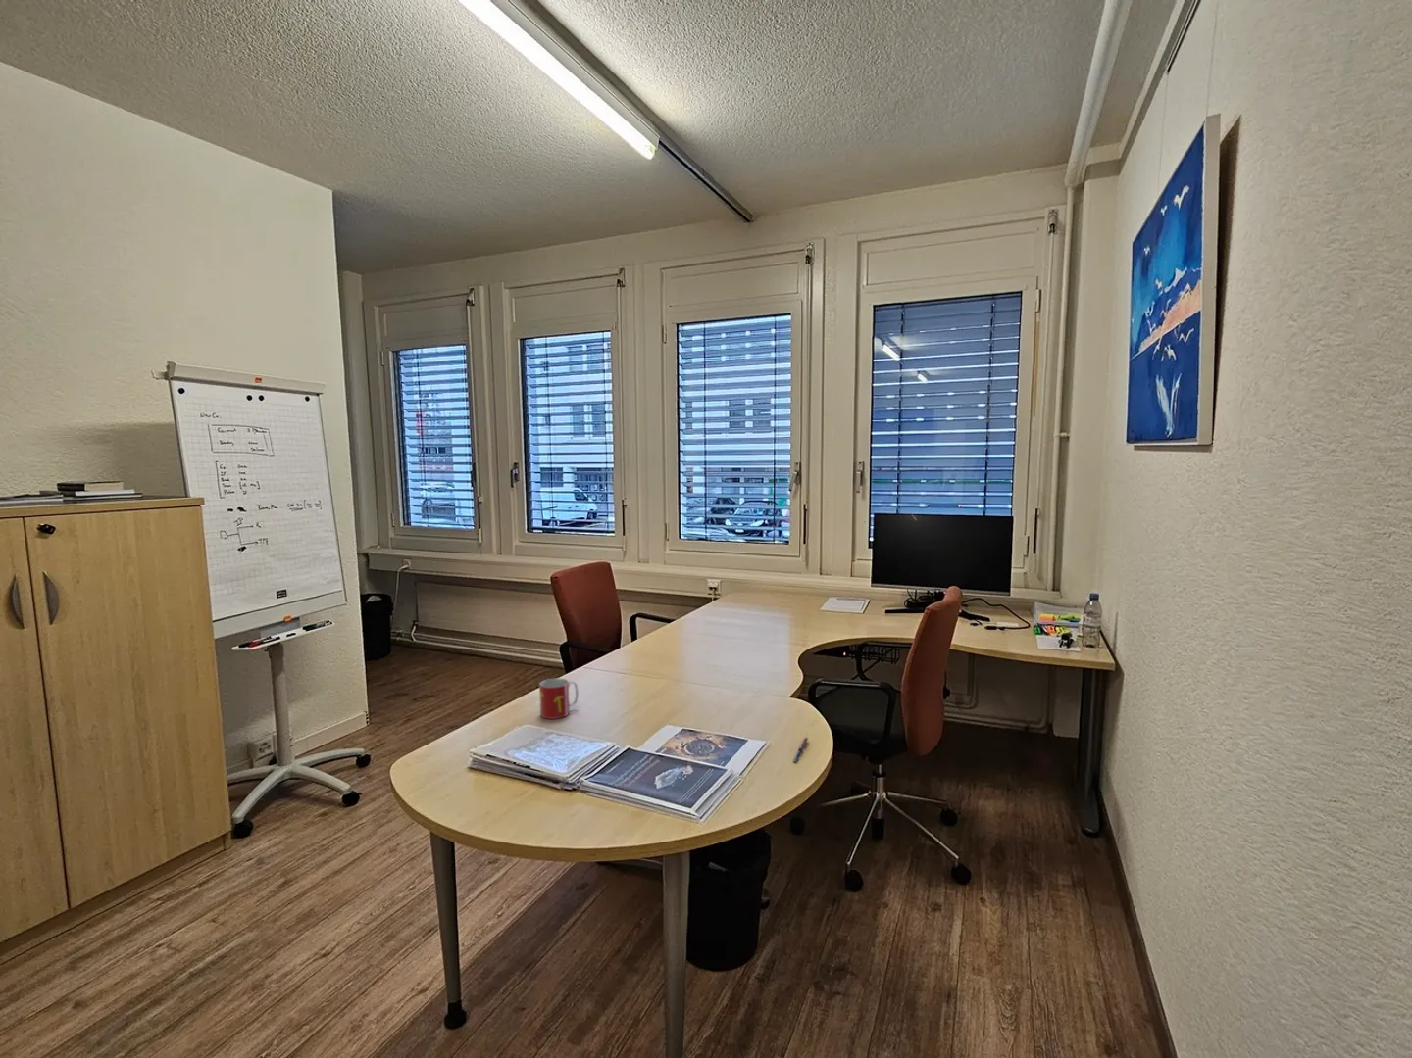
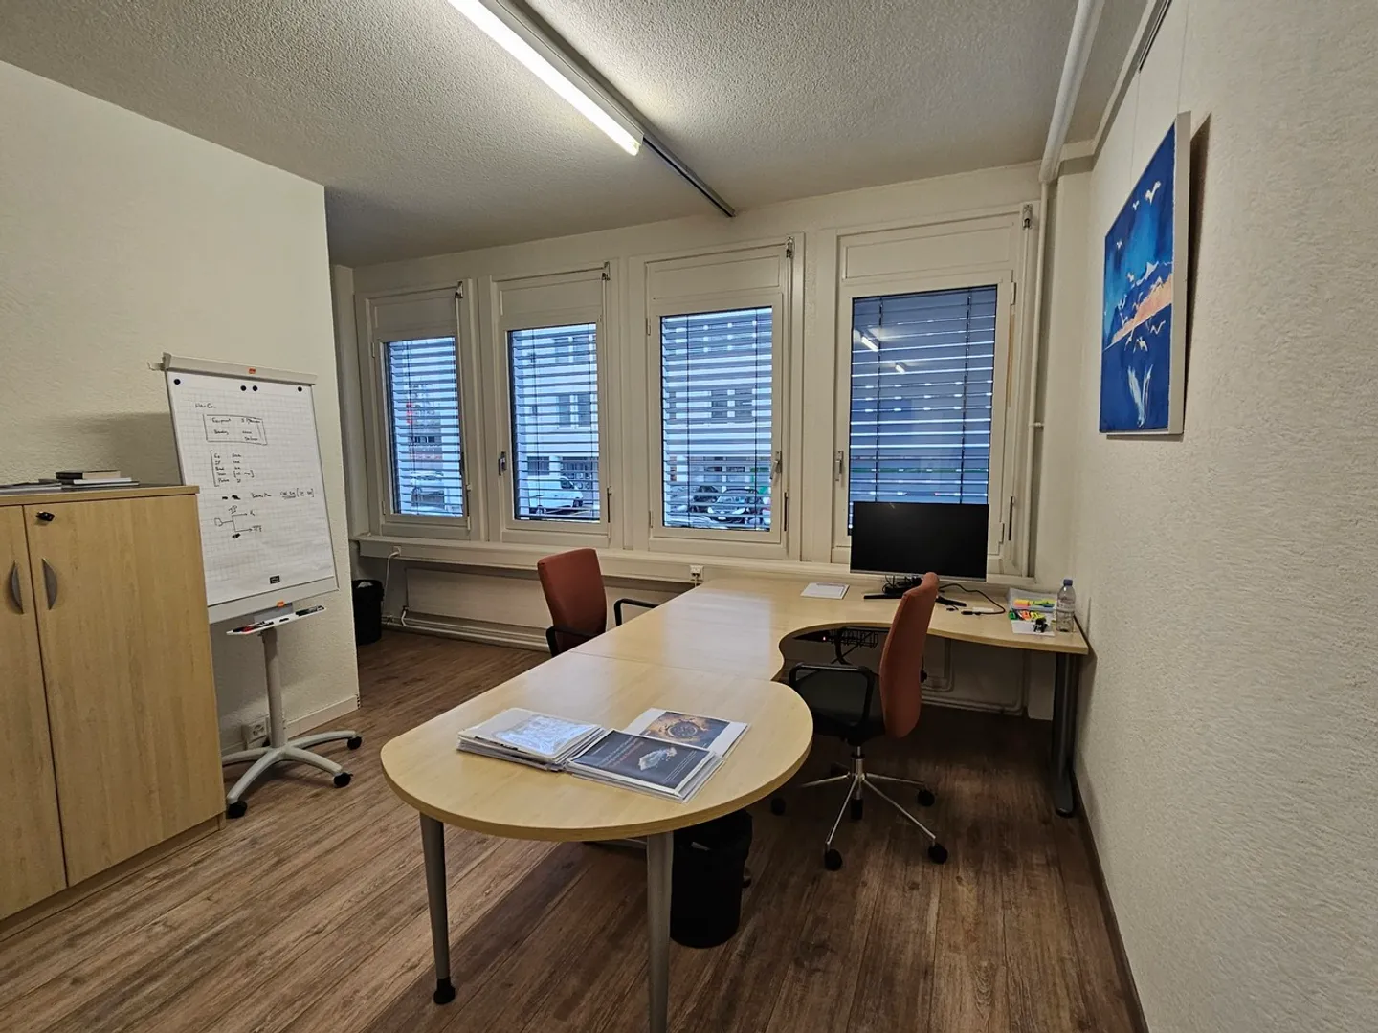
- mug [538,677,579,720]
- pen [792,737,809,763]
